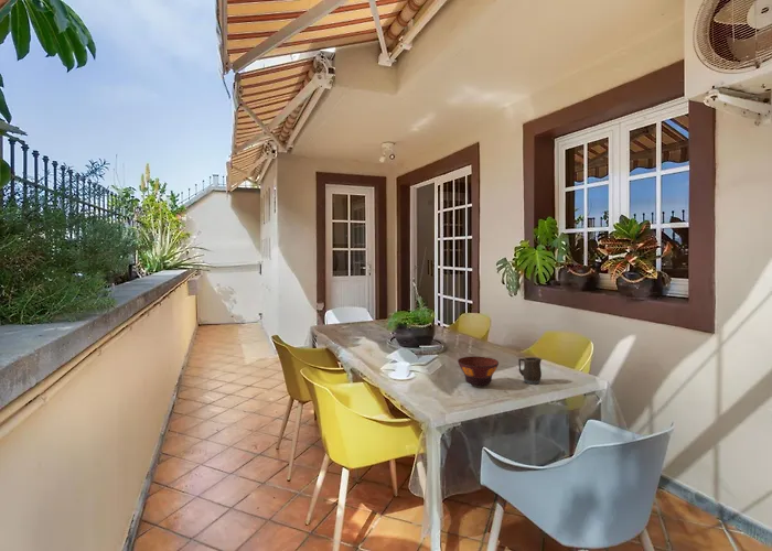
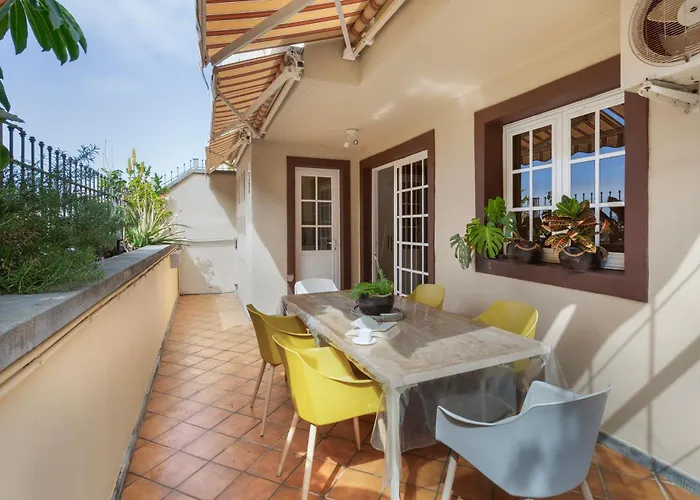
- mug [517,356,543,386]
- bowl [457,355,500,387]
